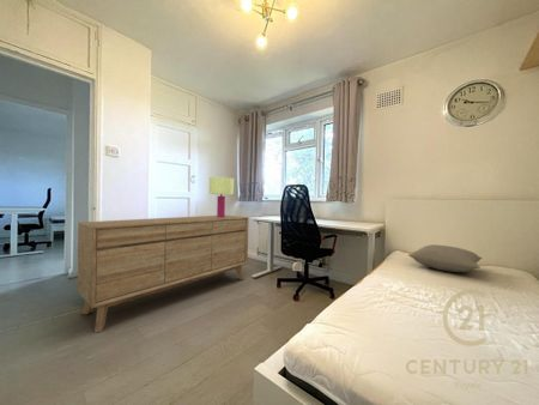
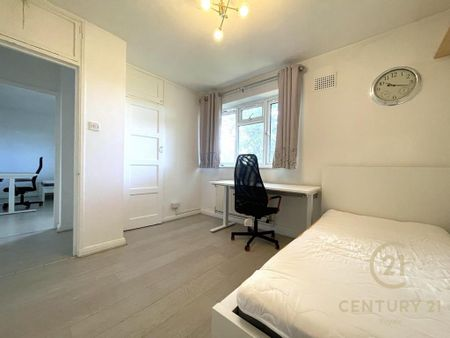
- table lamp [208,176,235,218]
- sideboard [77,214,249,334]
- pillow [407,243,483,273]
